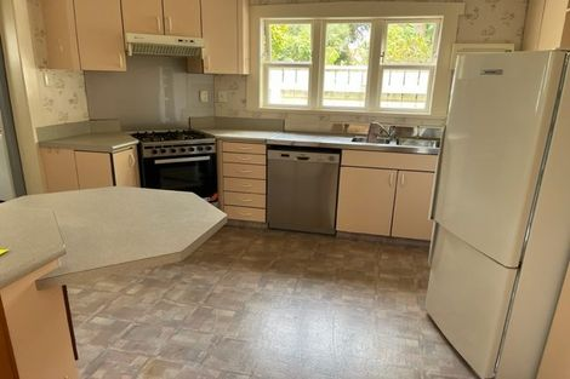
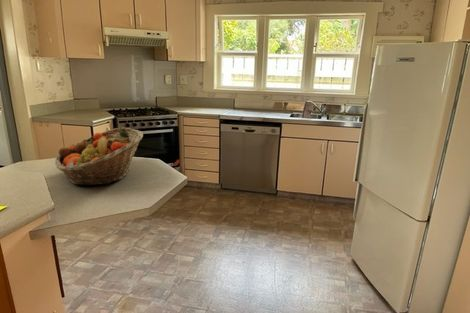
+ fruit basket [54,127,144,186]
